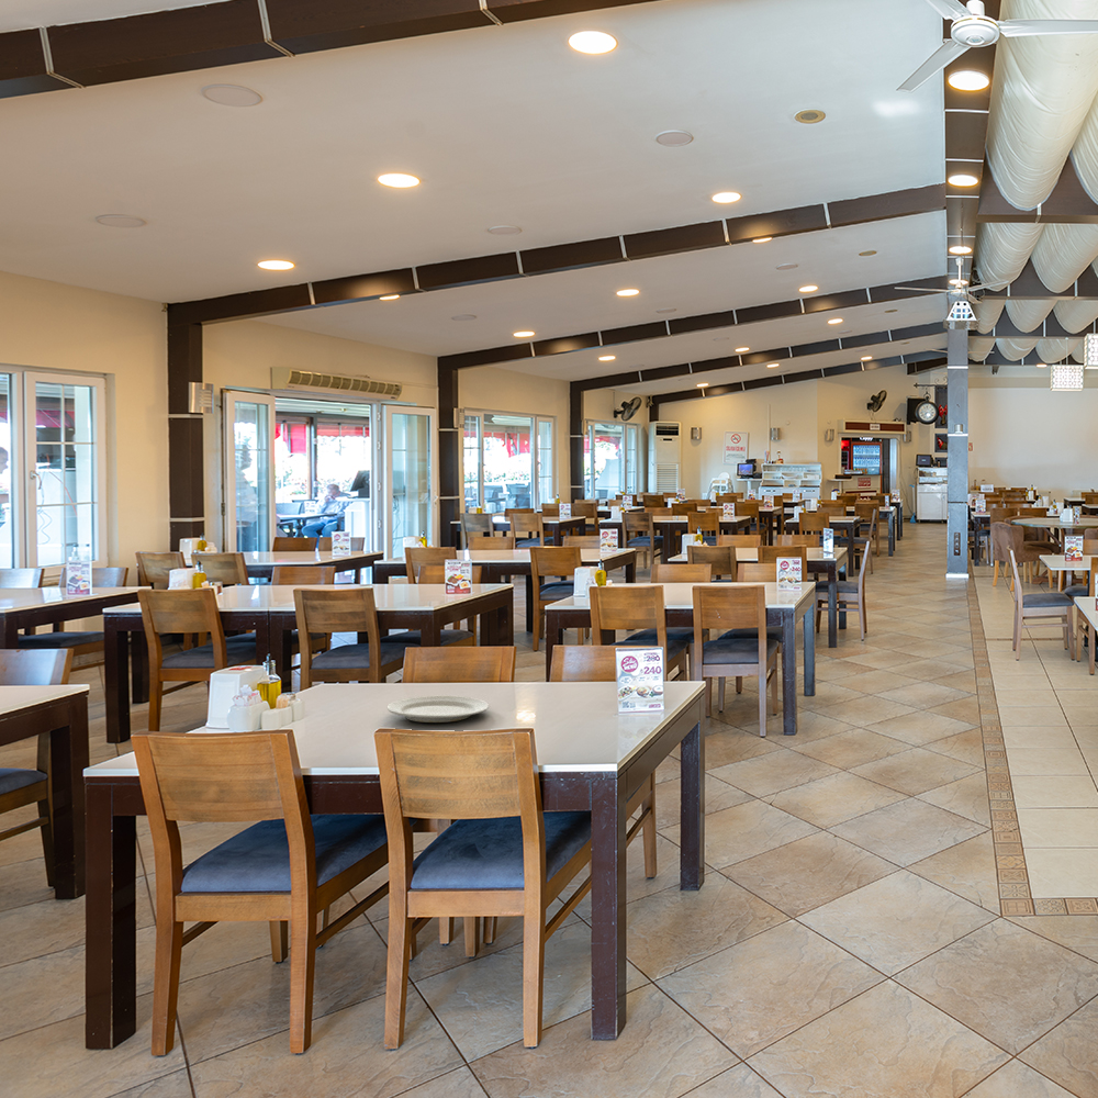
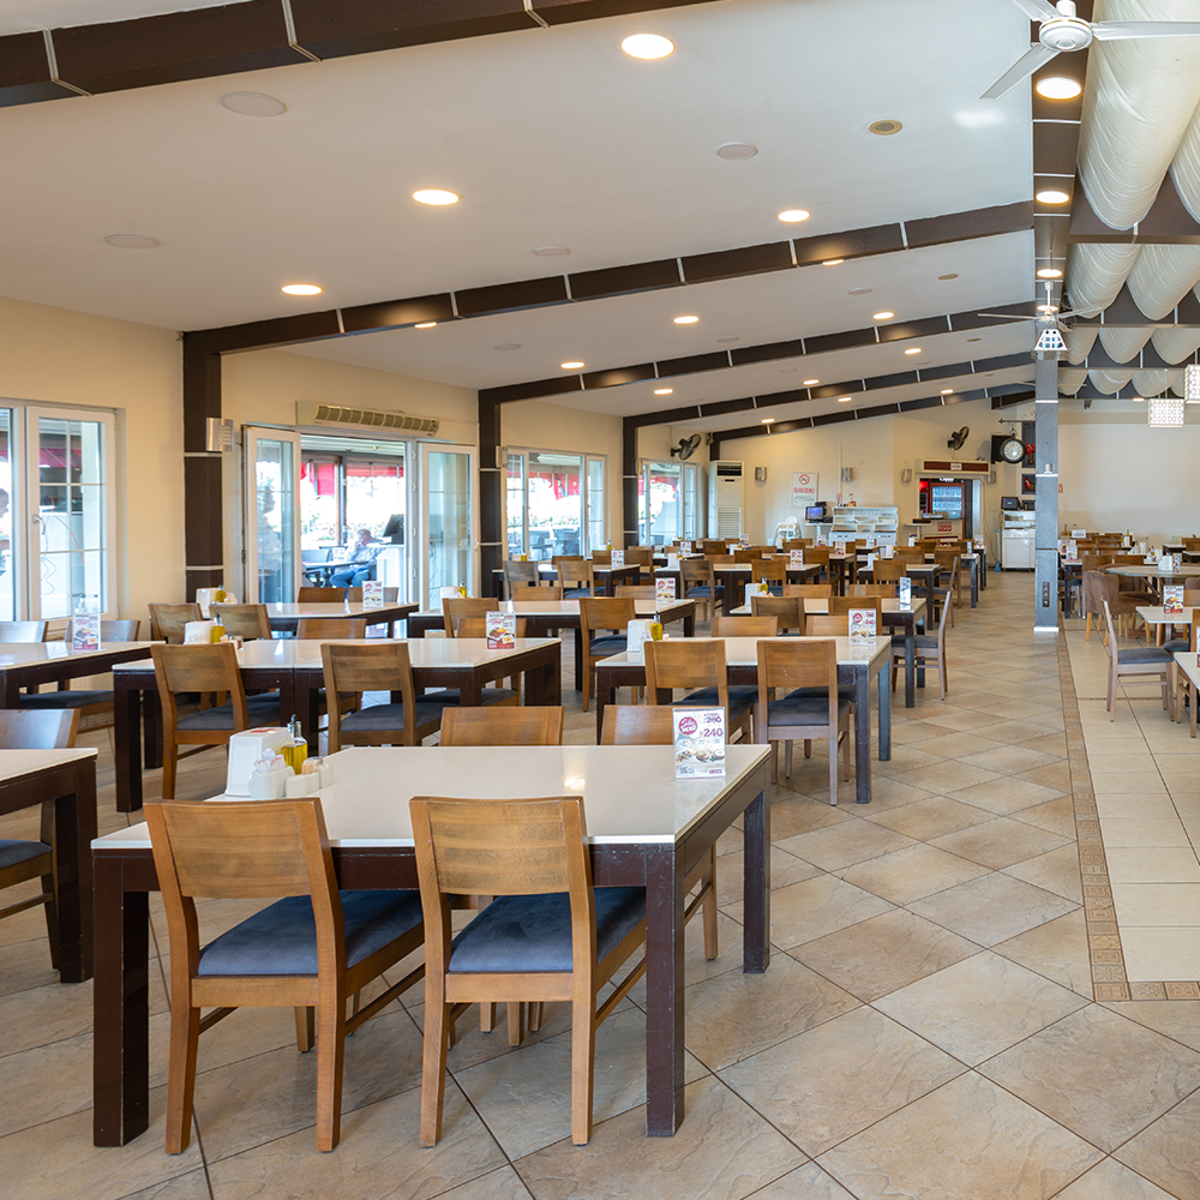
- chinaware [386,695,491,724]
